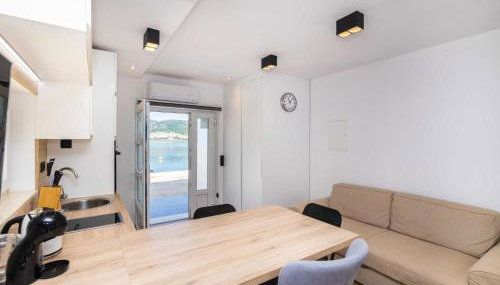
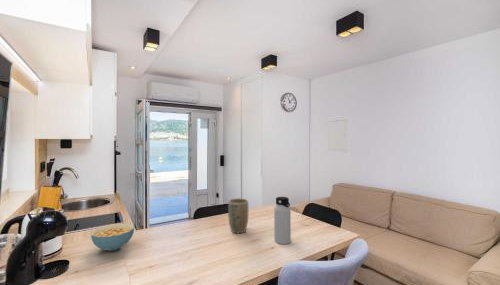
+ water bottle [273,196,292,245]
+ cereal bowl [90,223,135,252]
+ plant pot [227,197,249,234]
